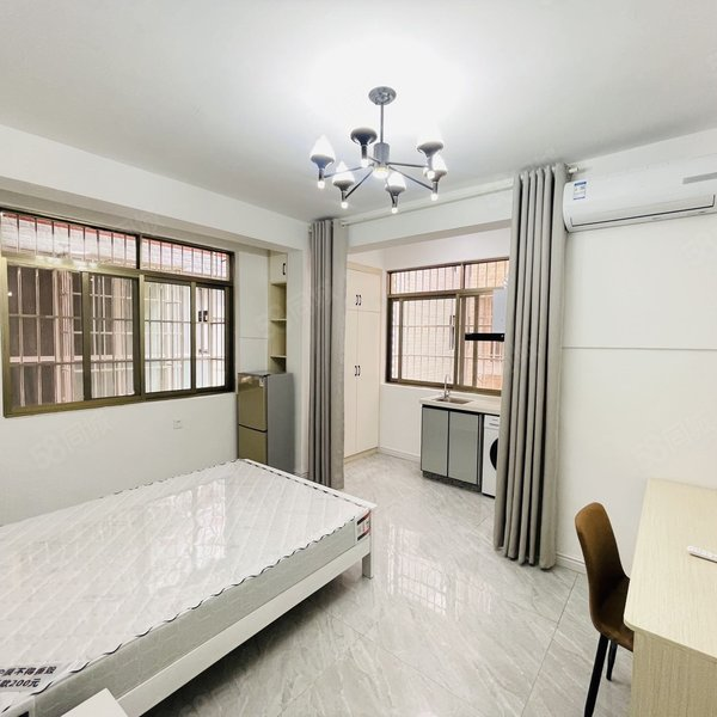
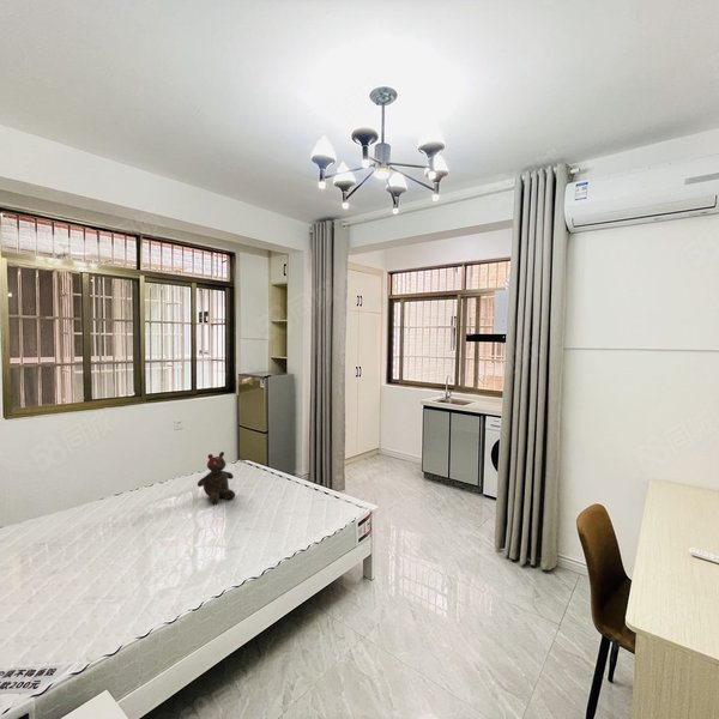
+ teddy bear [197,451,236,504]
